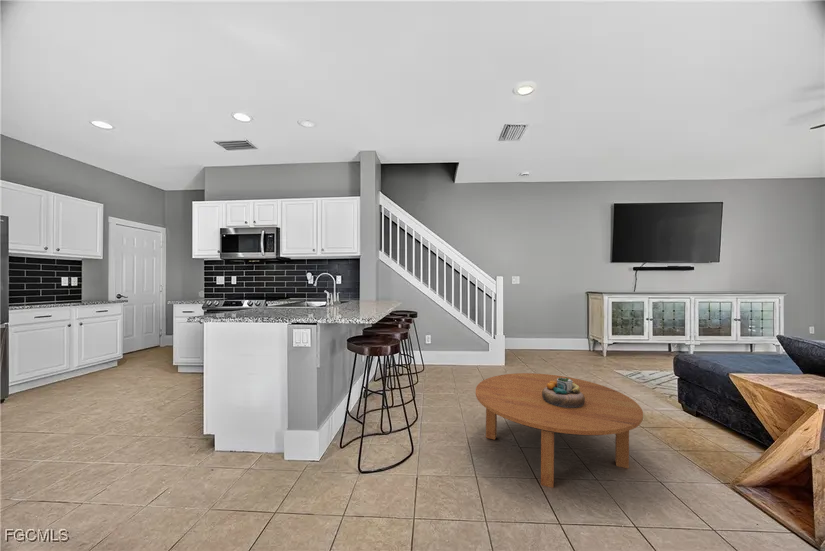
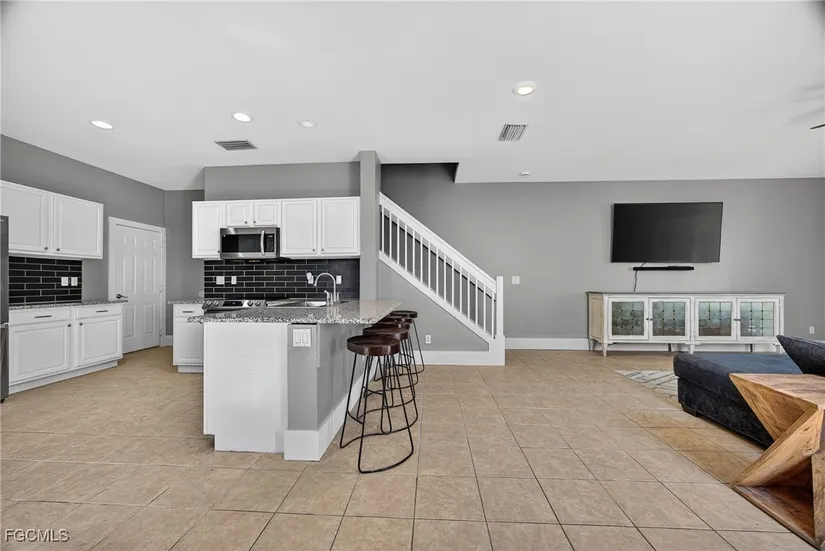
- decorative bowl [542,376,585,408]
- coffee table [475,372,644,489]
